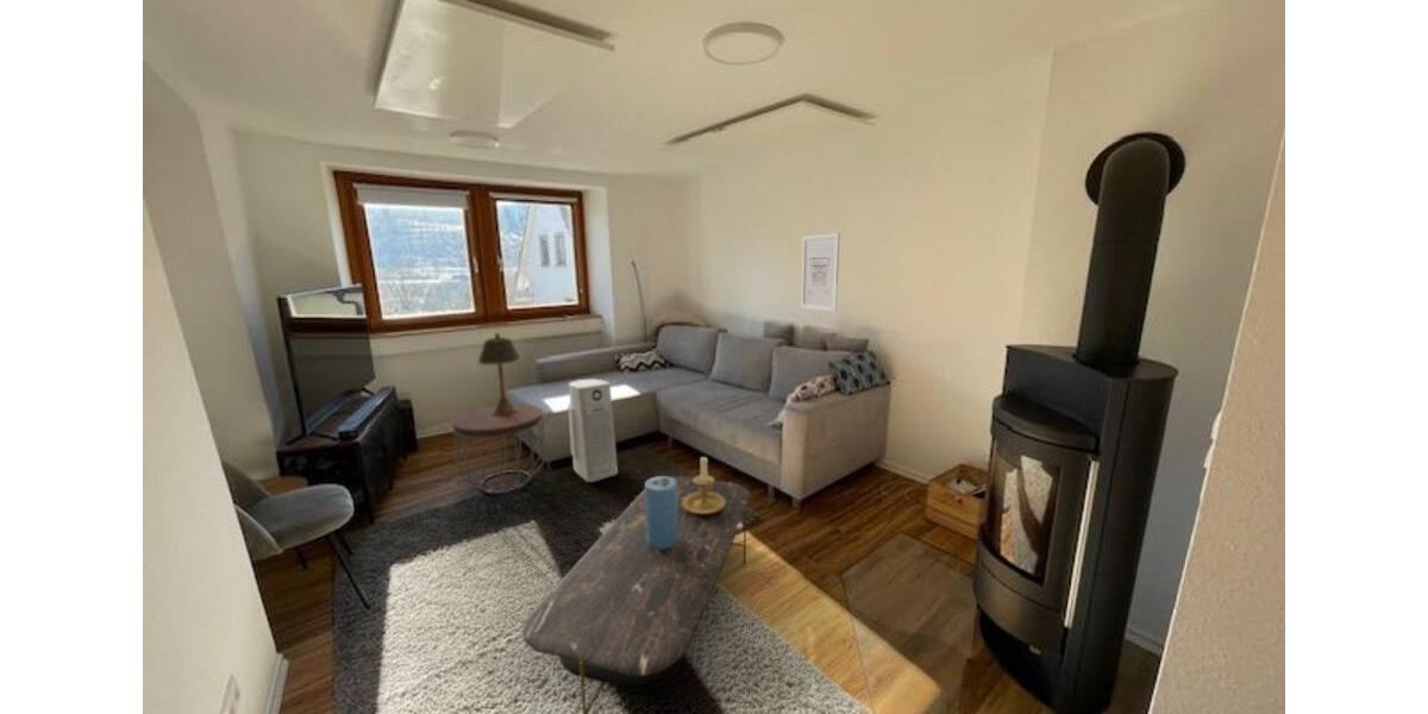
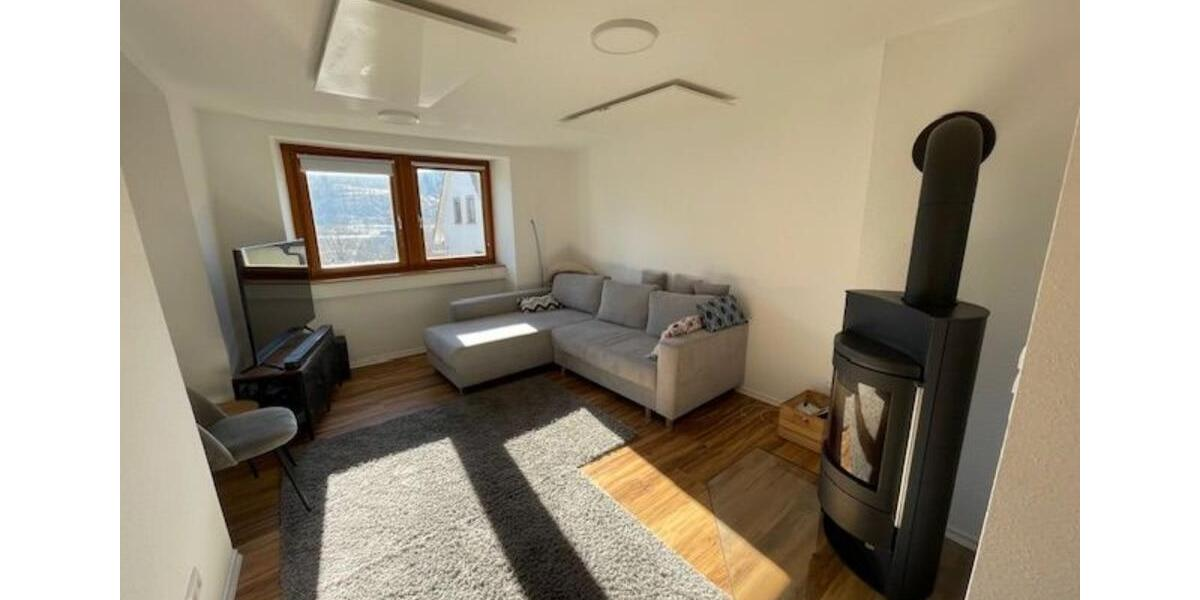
- candle holder [682,455,726,513]
- side table [451,403,547,494]
- coffee table [521,475,751,714]
- decorative vase [644,475,678,549]
- wall art [800,232,841,313]
- air purifier [566,378,619,483]
- table lamp [475,332,522,416]
